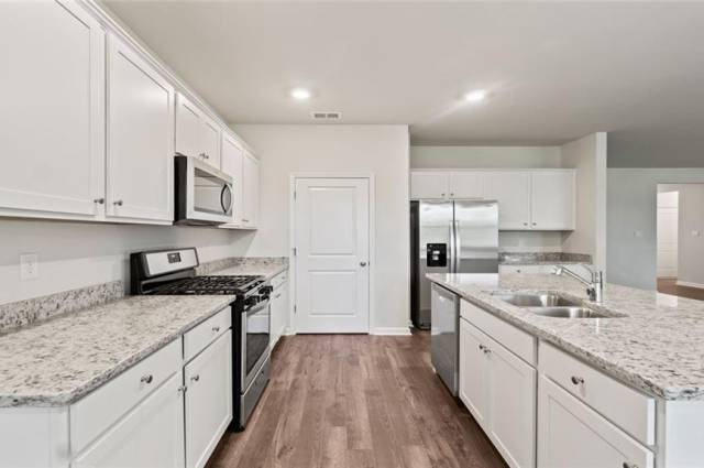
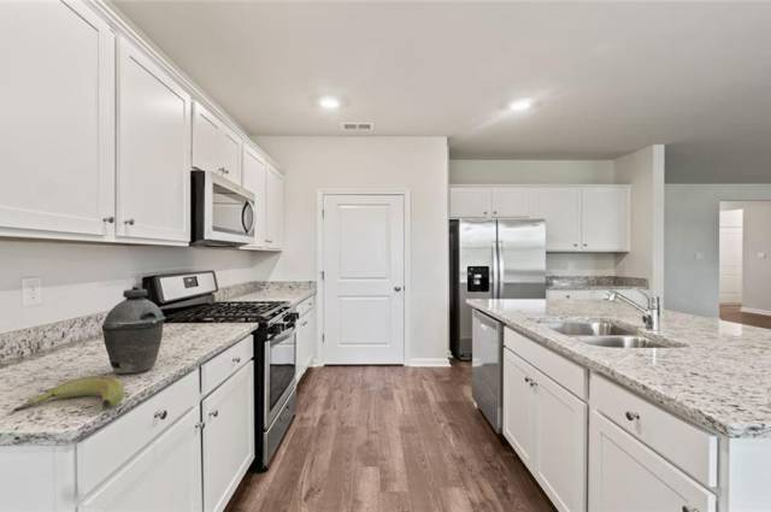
+ kettle [100,284,166,376]
+ banana [13,375,125,412]
